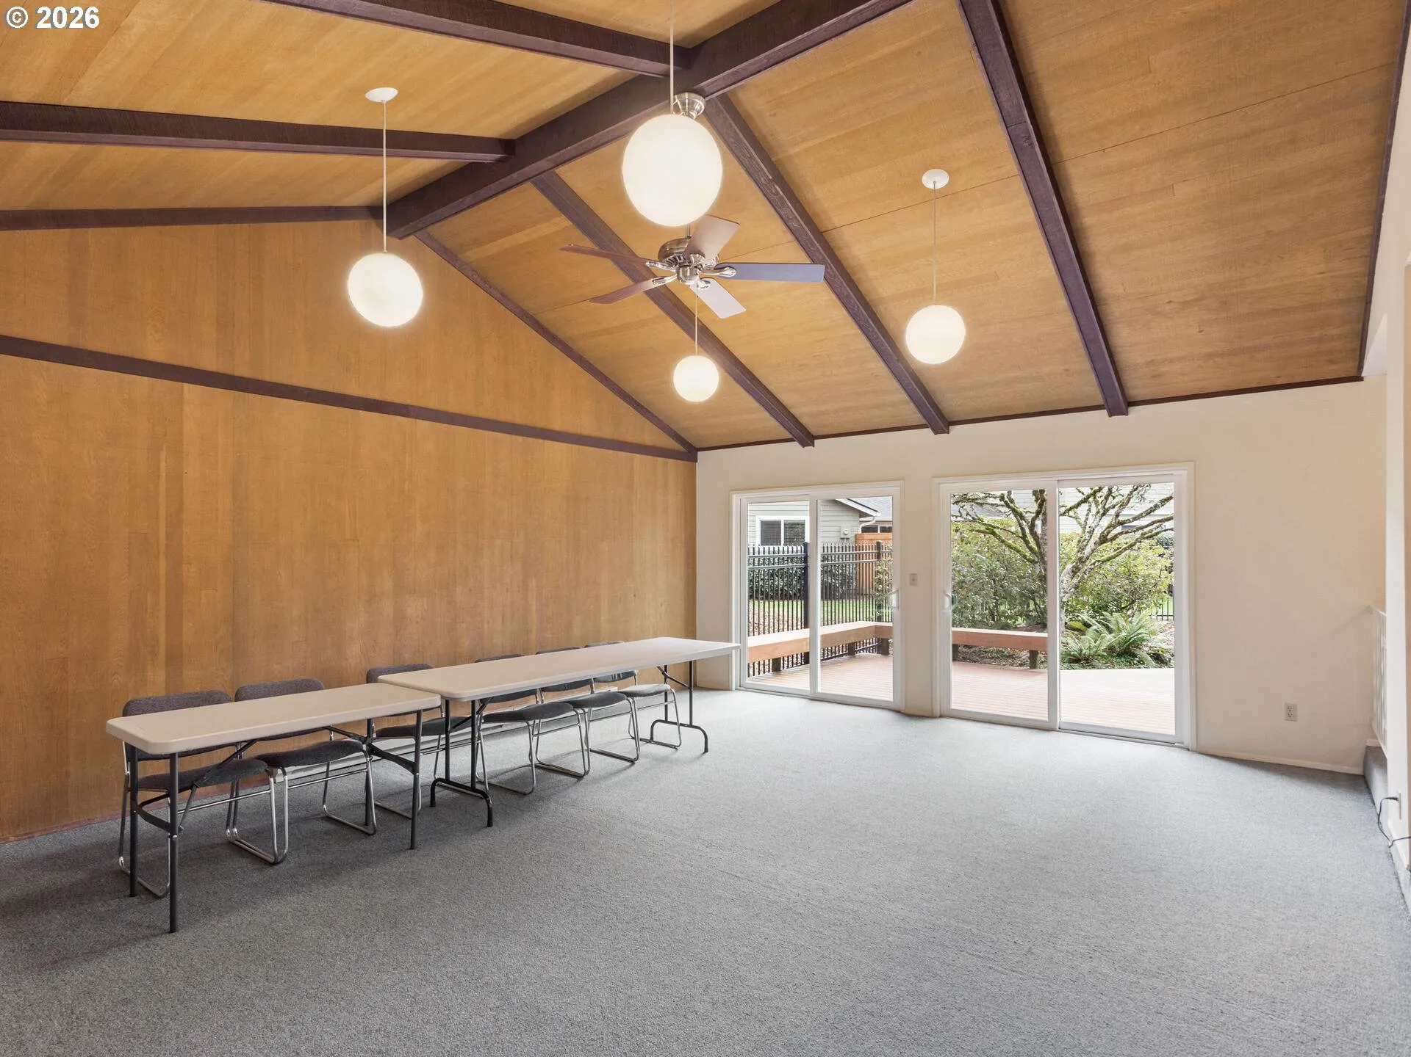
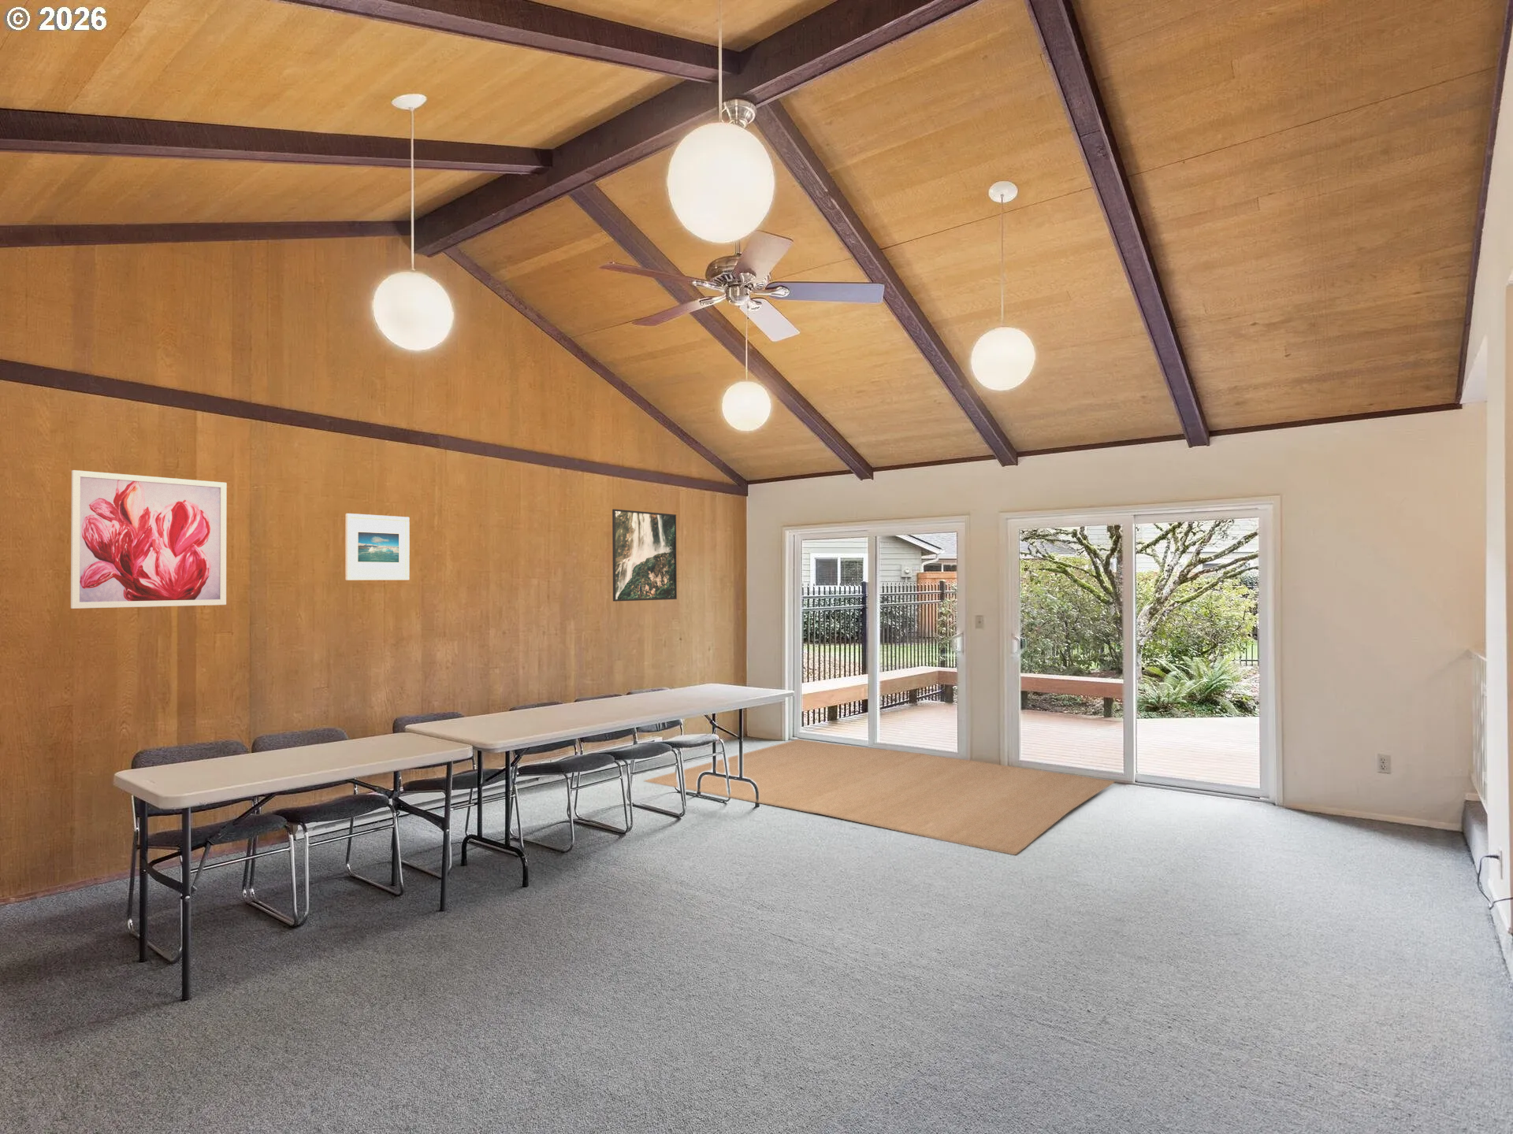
+ wall art [70,469,228,610]
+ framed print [611,507,678,603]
+ rug [643,737,1116,856]
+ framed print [345,512,411,581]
